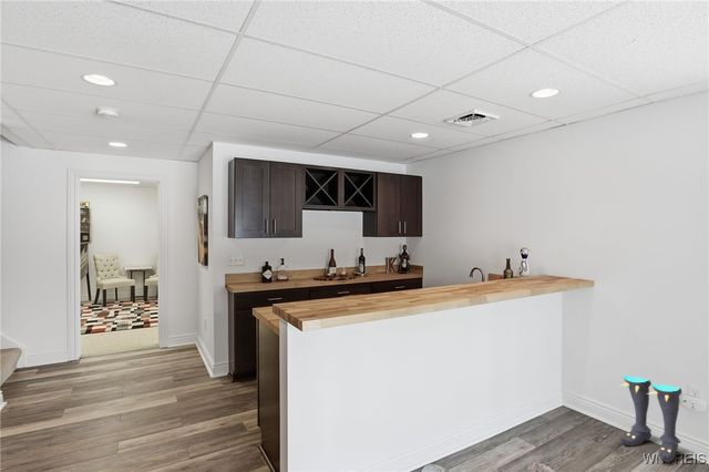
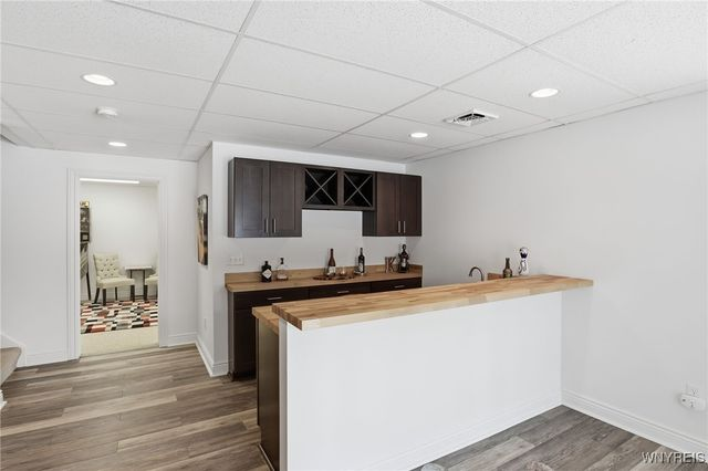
- boots [619,373,682,463]
